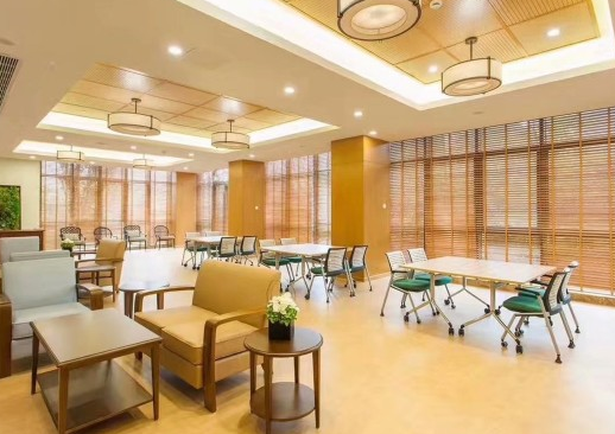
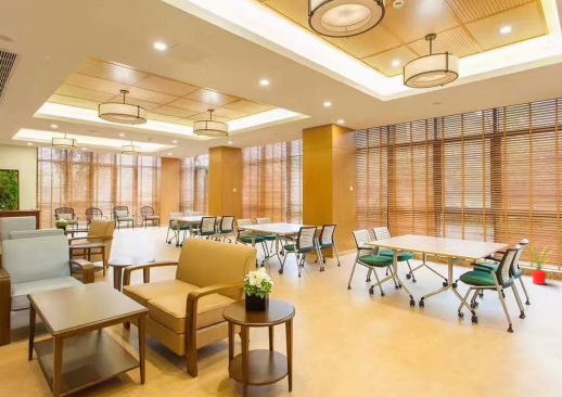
+ house plant [522,241,557,285]
